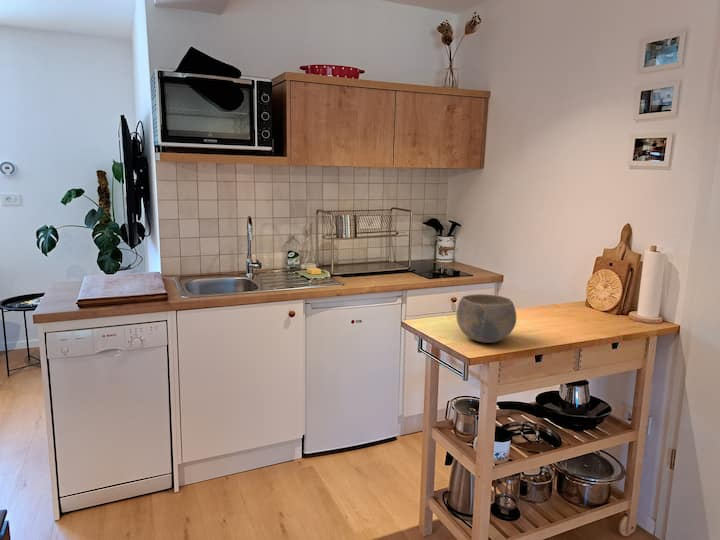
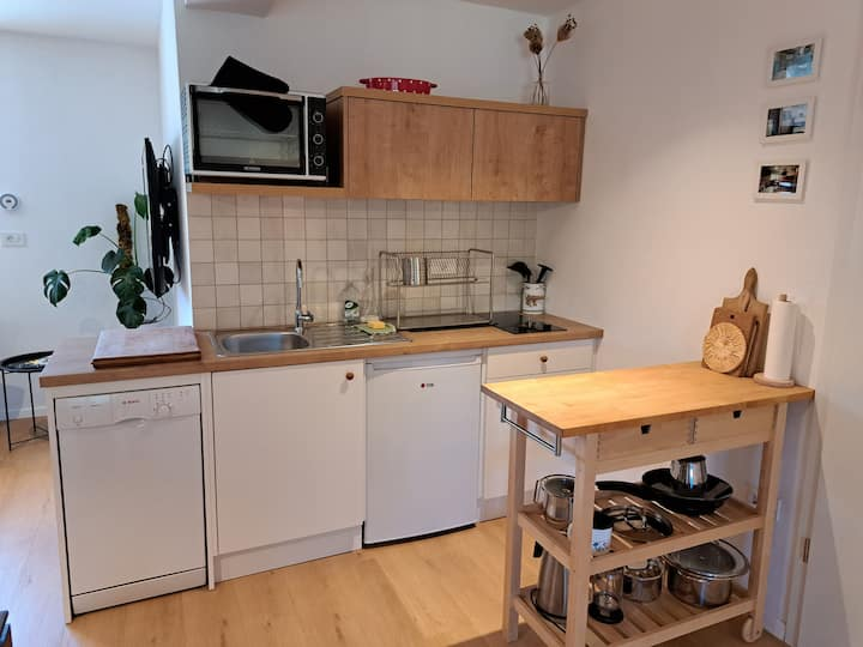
- bowl [455,293,517,344]
